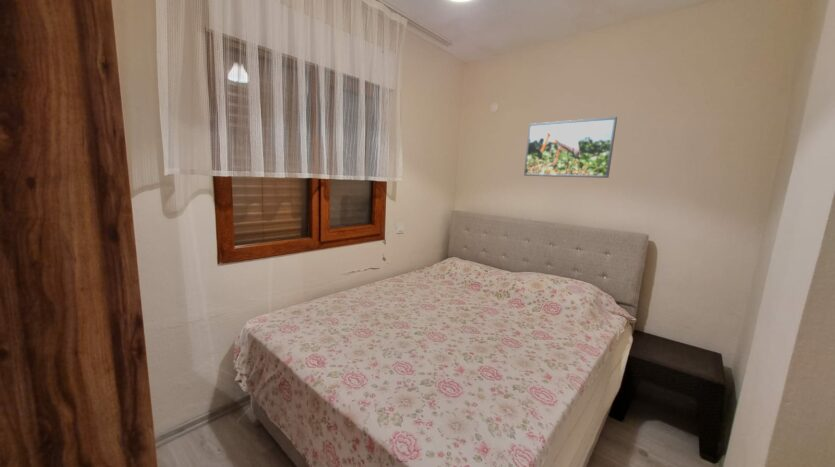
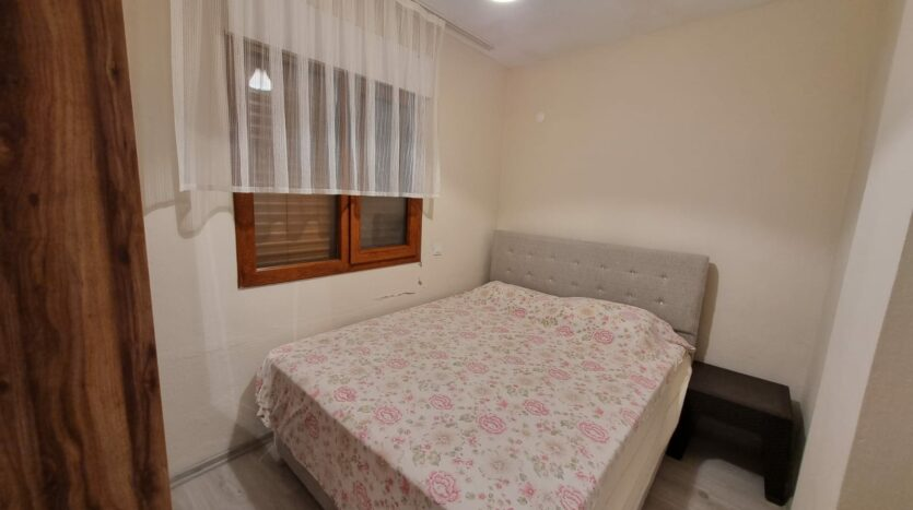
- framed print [523,116,618,179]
